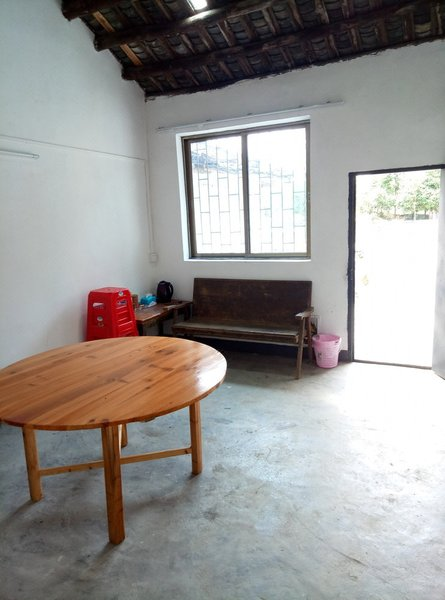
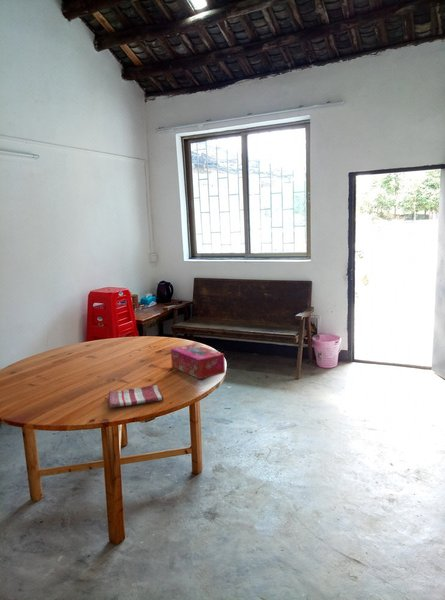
+ tissue box [170,343,226,380]
+ dish towel [107,385,165,409]
